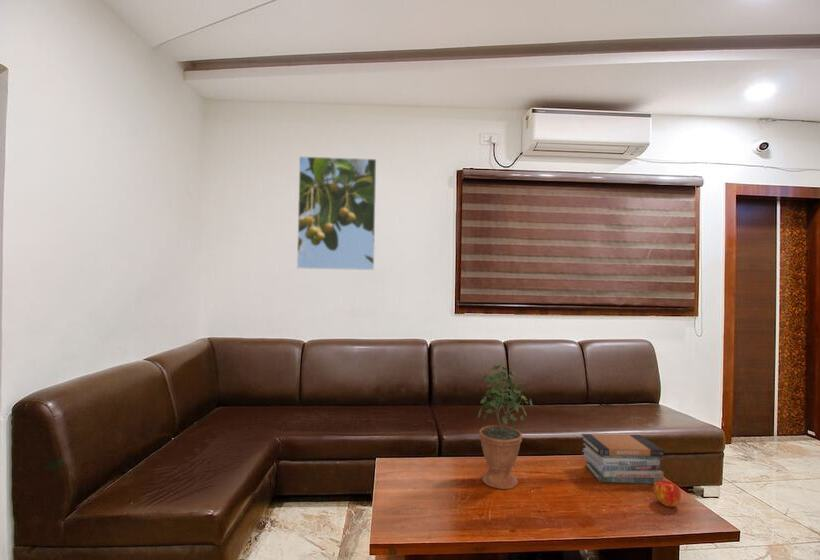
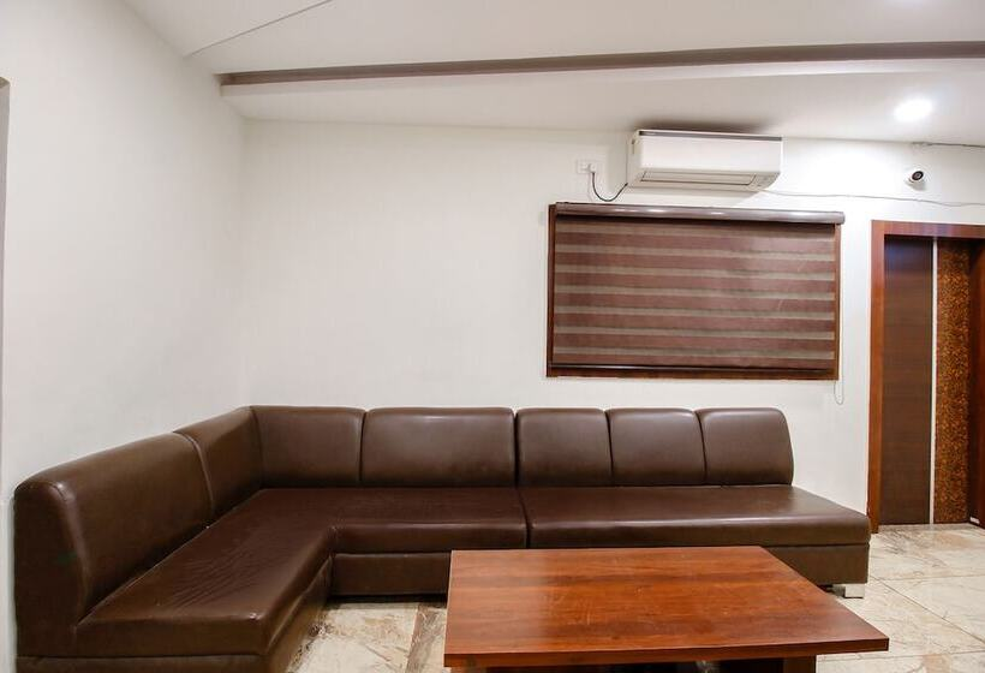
- apple [652,480,682,508]
- potted plant [477,362,534,490]
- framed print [296,155,377,271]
- book stack [580,433,665,485]
